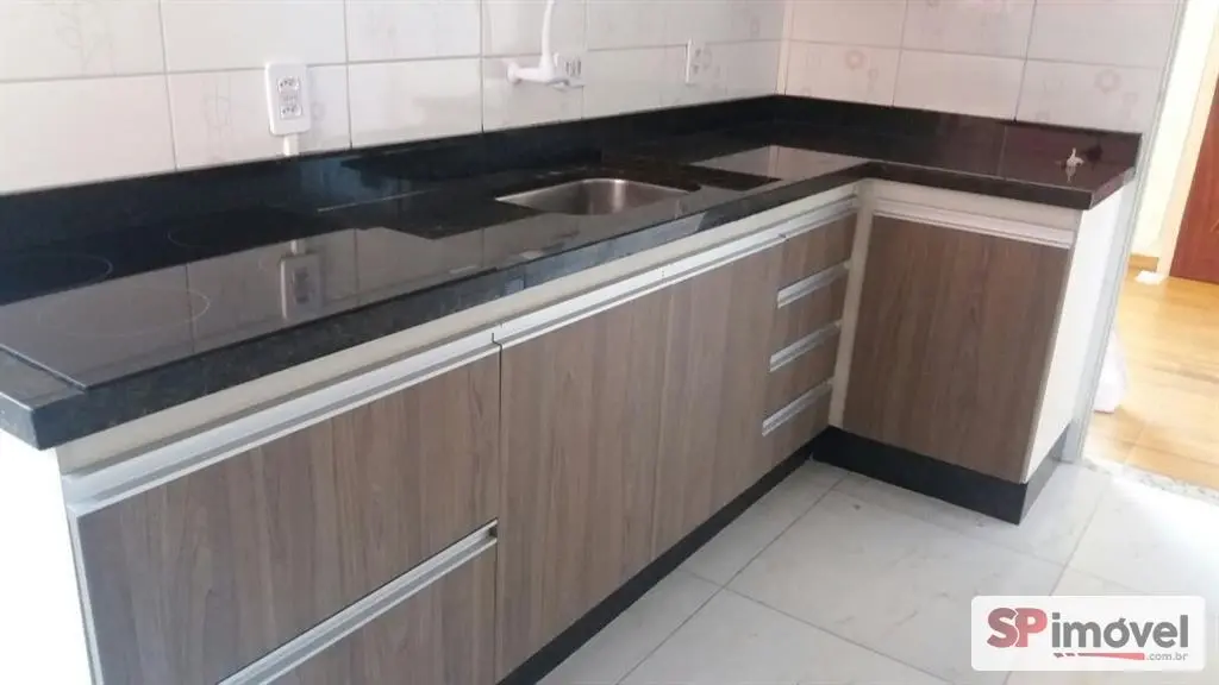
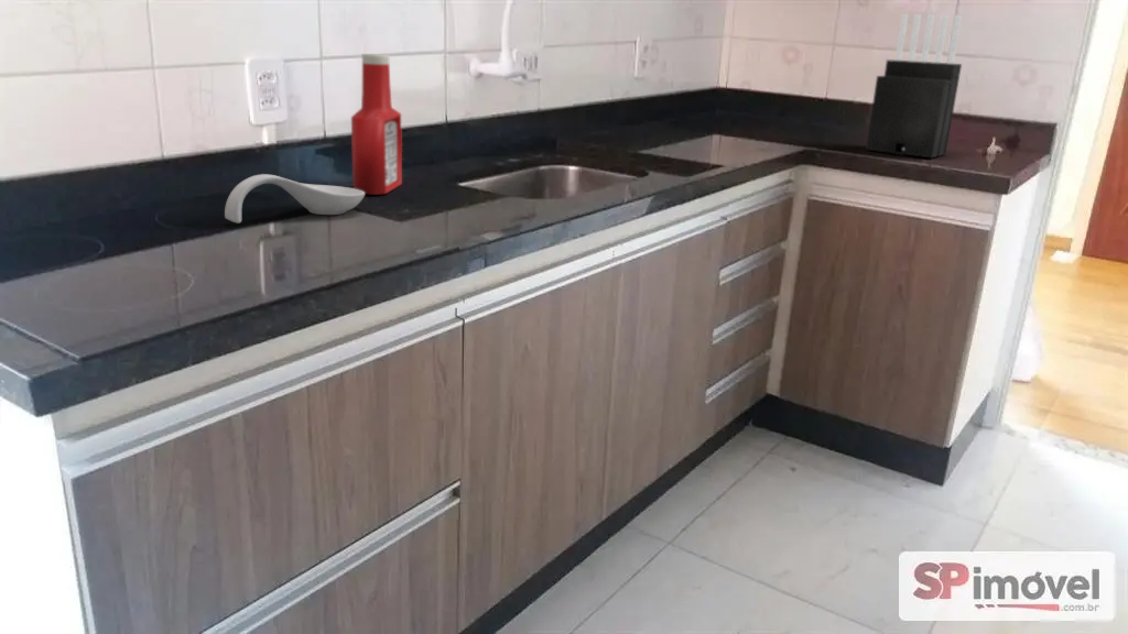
+ knife block [865,13,963,158]
+ soap bottle [350,53,403,196]
+ spoon rest [224,173,366,225]
